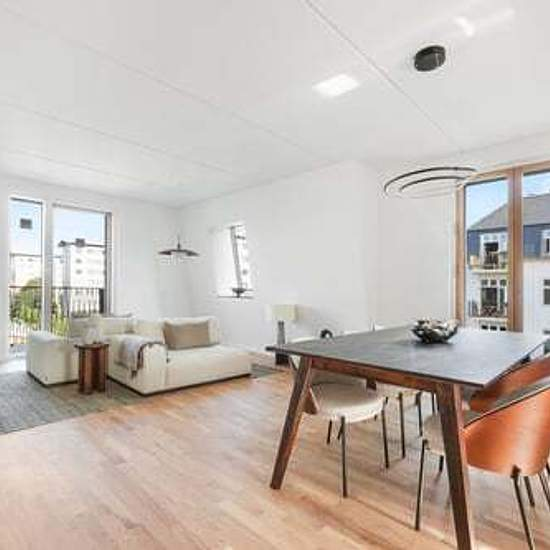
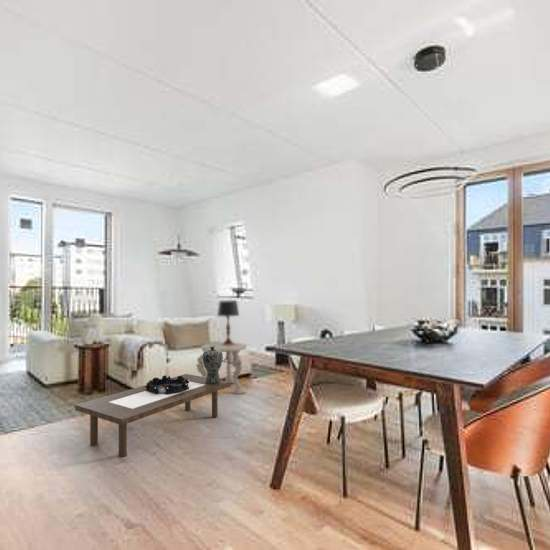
+ table lamp [216,299,240,345]
+ decorative bowl [144,374,189,394]
+ coffee table [74,373,232,458]
+ side table [195,342,248,396]
+ vase [202,346,224,384]
